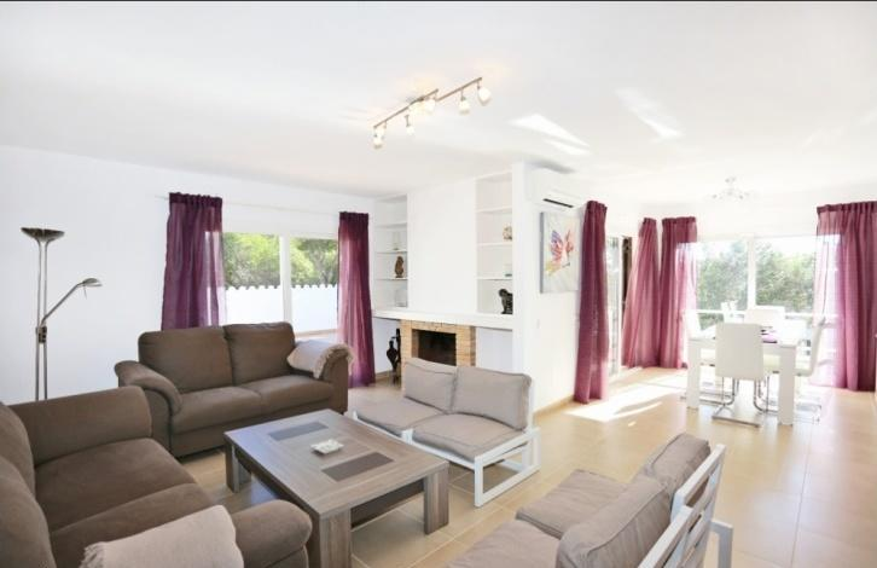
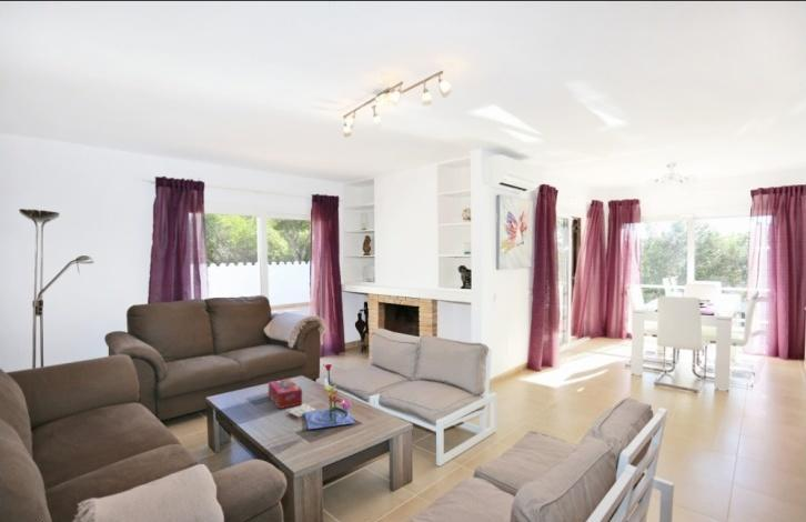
+ flower [303,363,356,431]
+ tissue box [268,378,303,410]
